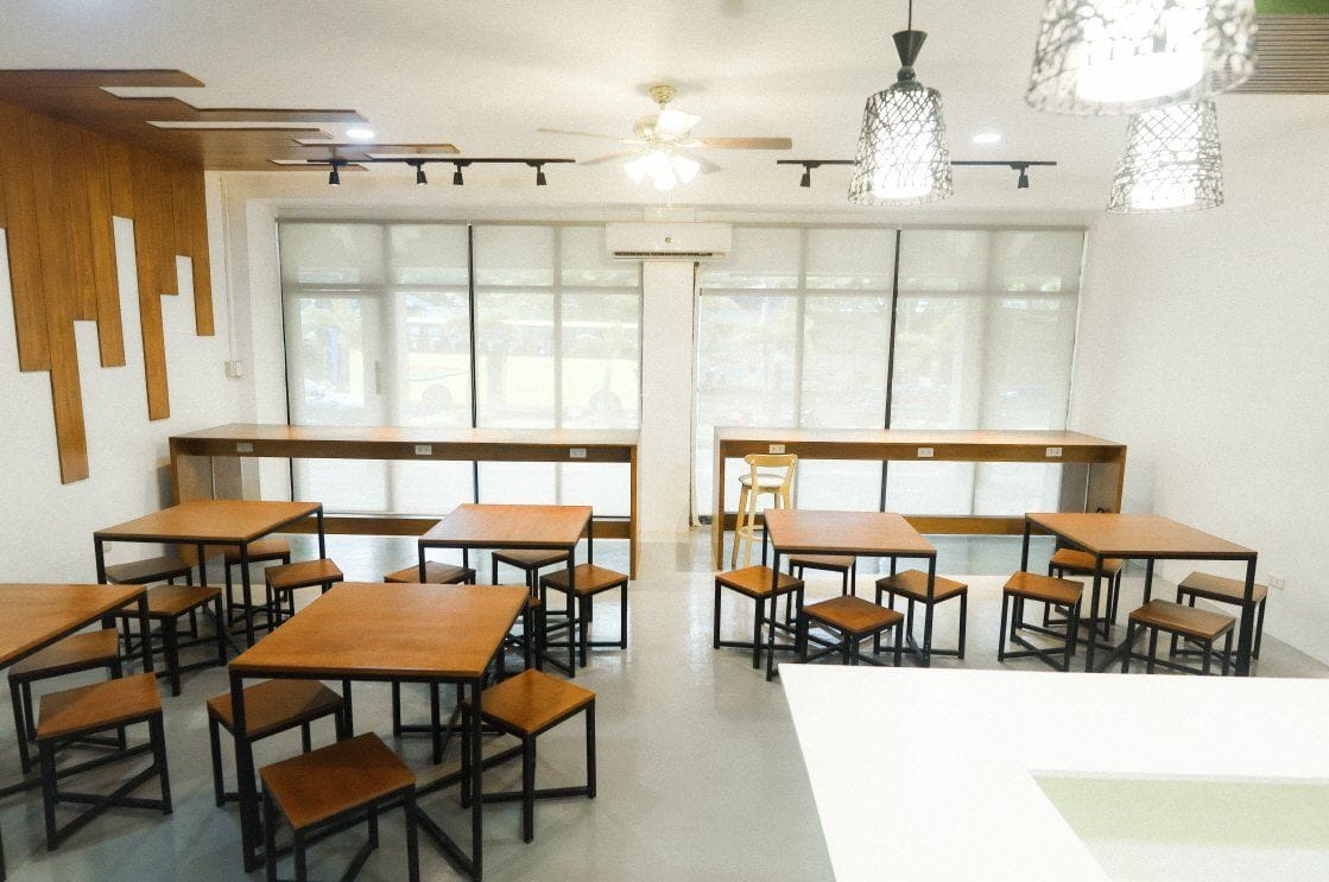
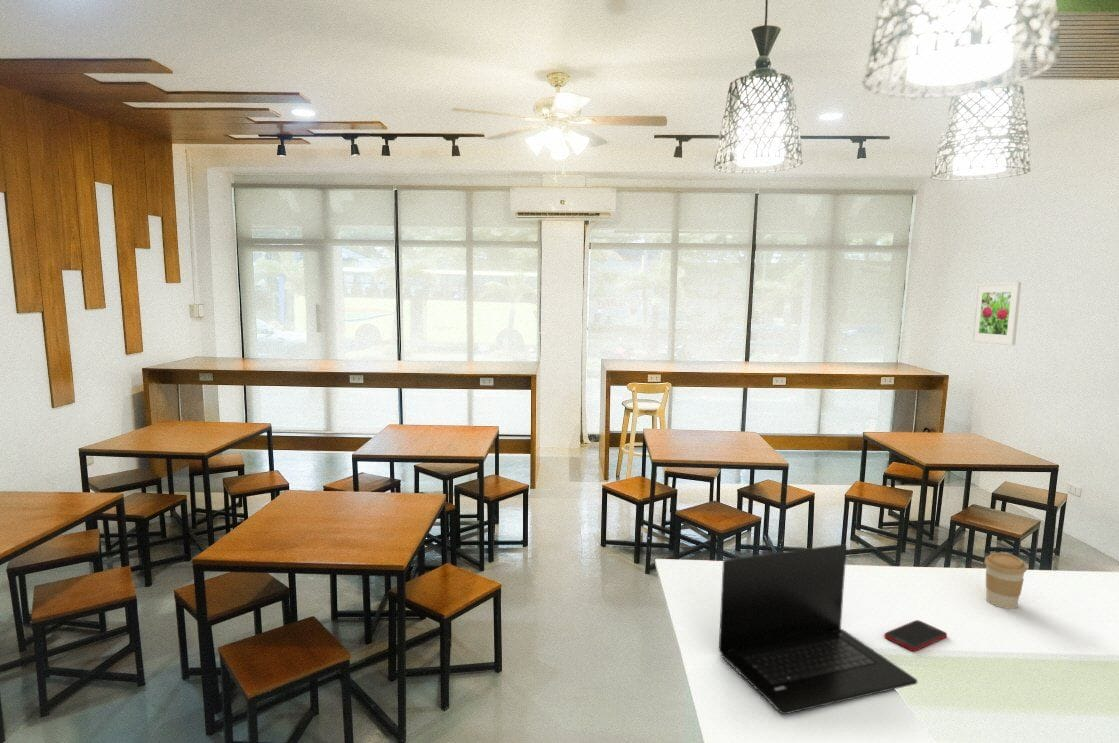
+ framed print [971,281,1022,346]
+ coffee cup [983,552,1028,610]
+ cell phone [883,619,948,652]
+ laptop [718,543,918,715]
